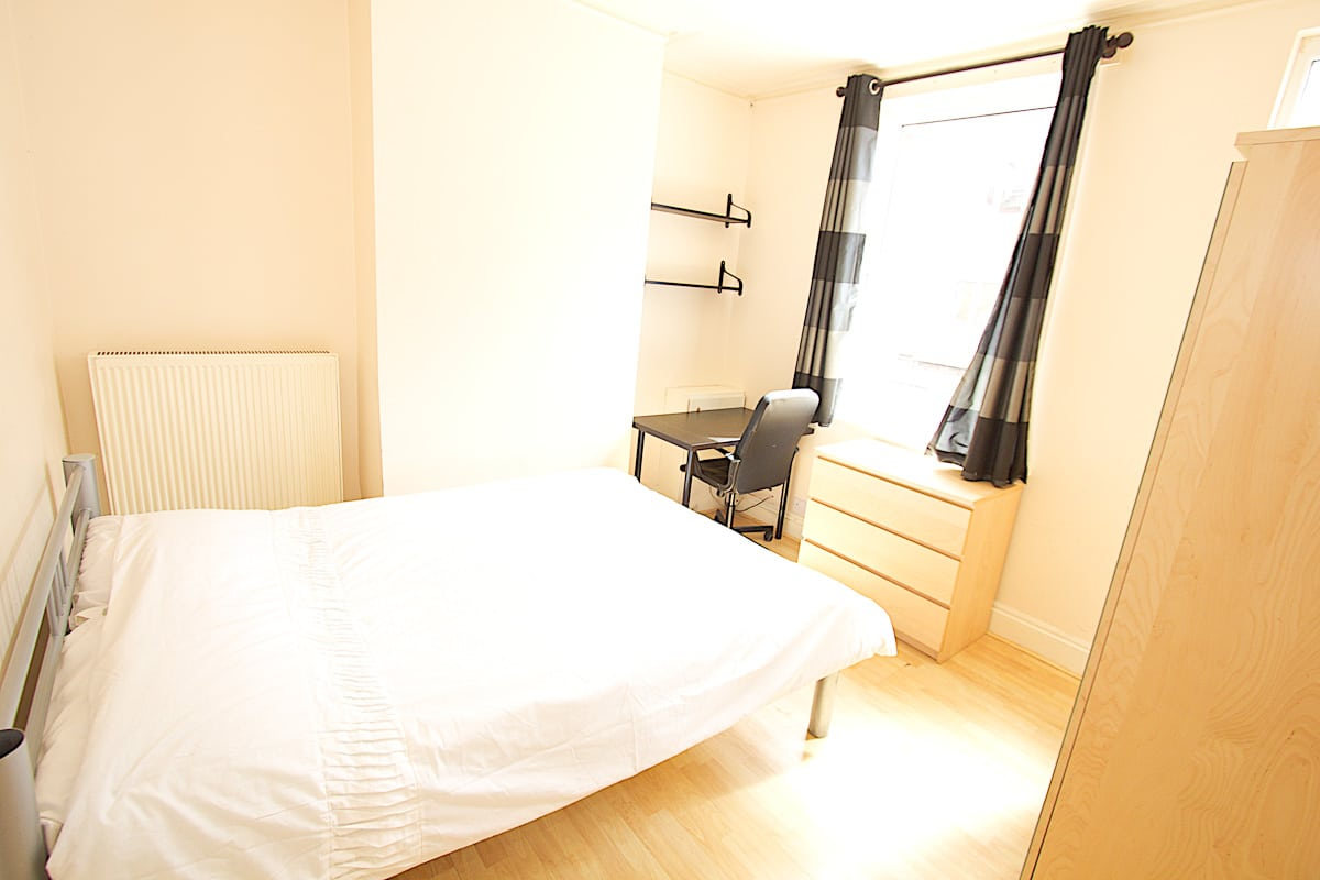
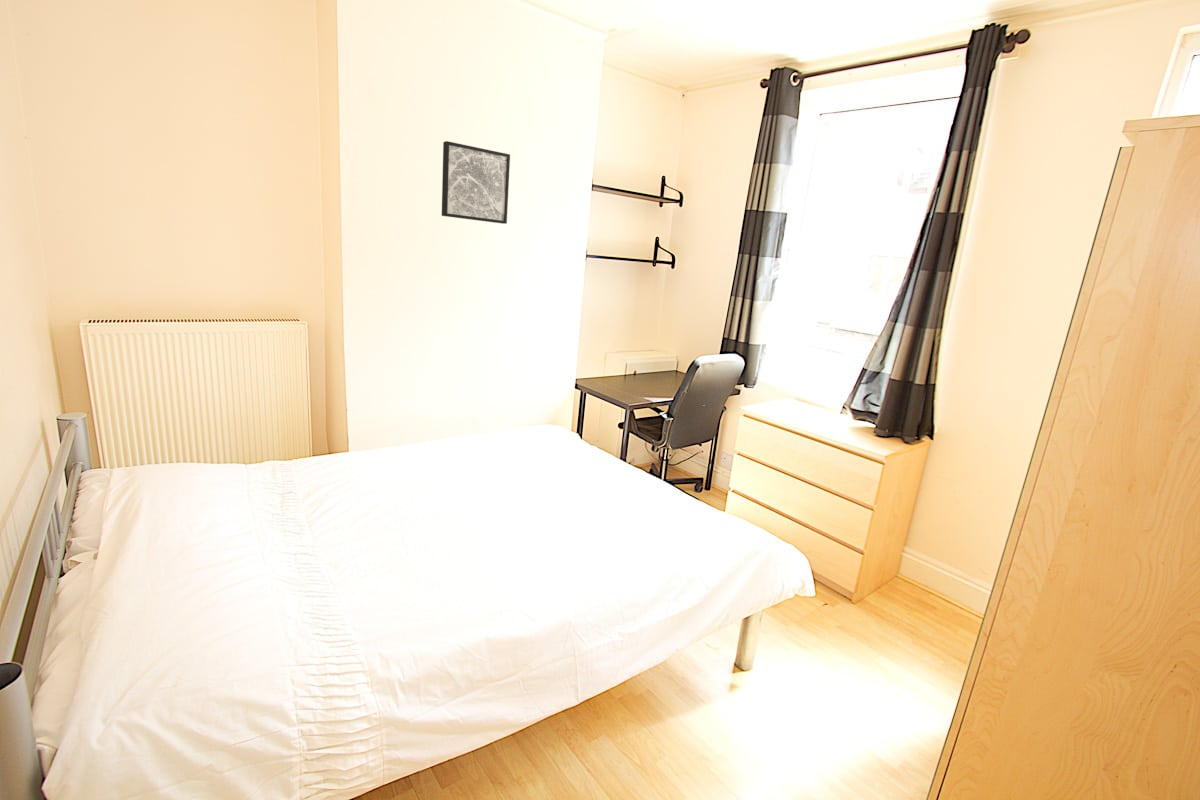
+ wall art [441,140,511,225]
